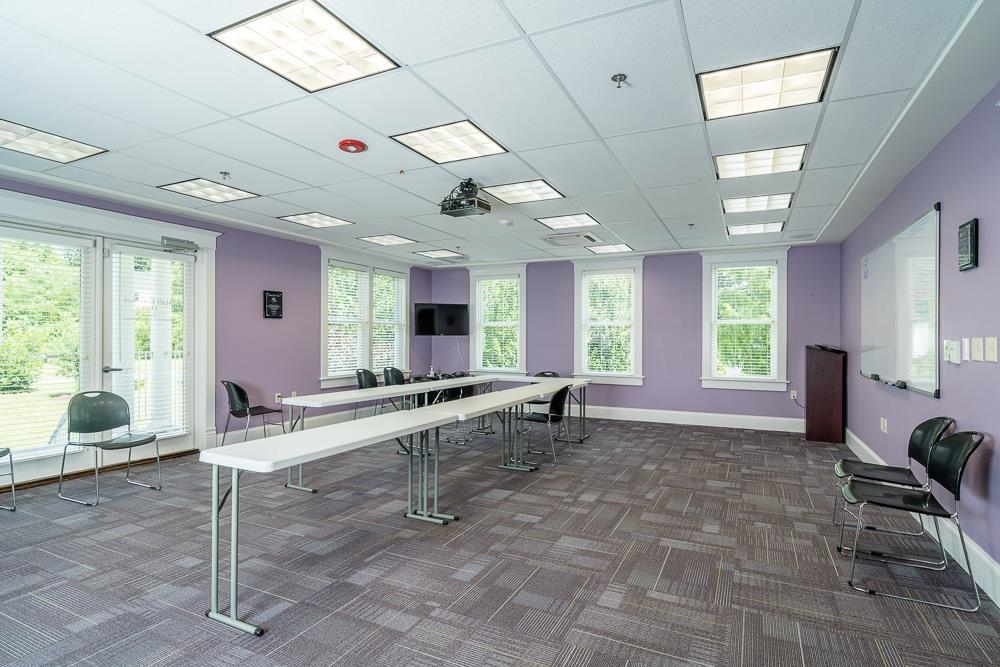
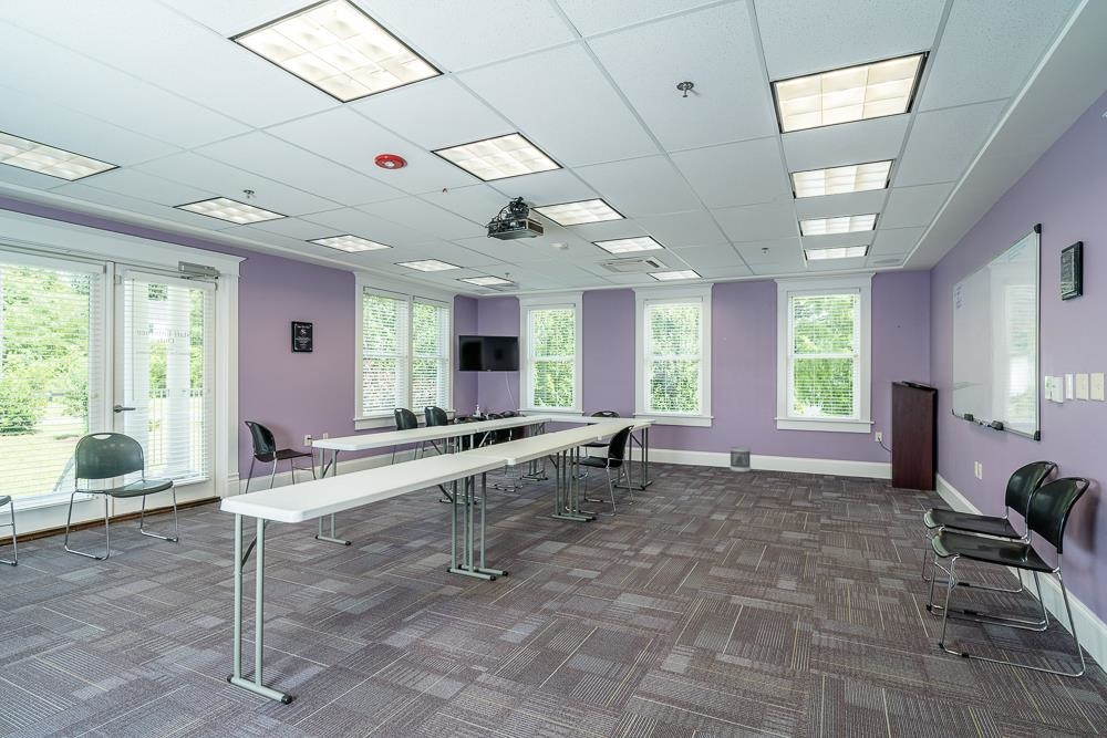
+ wastebasket [730,446,752,474]
